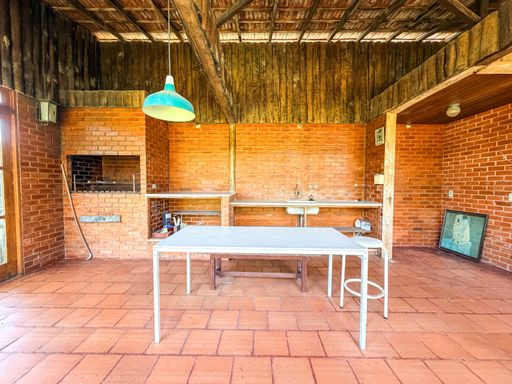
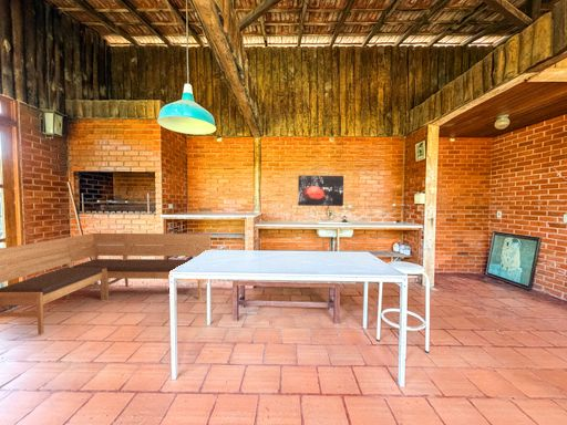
+ wall art [297,175,344,207]
+ bench [0,232,212,335]
